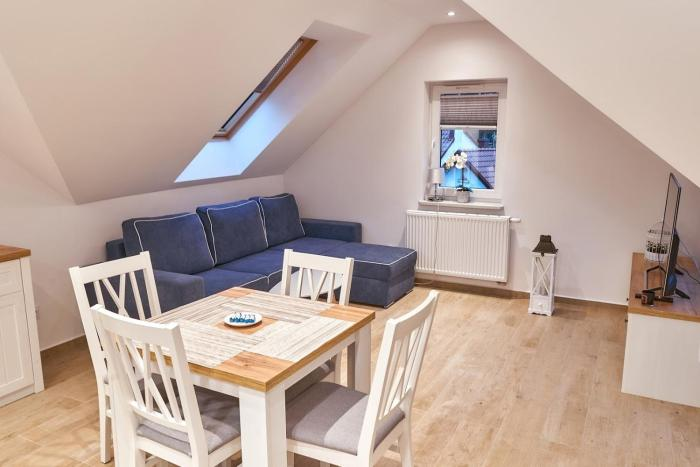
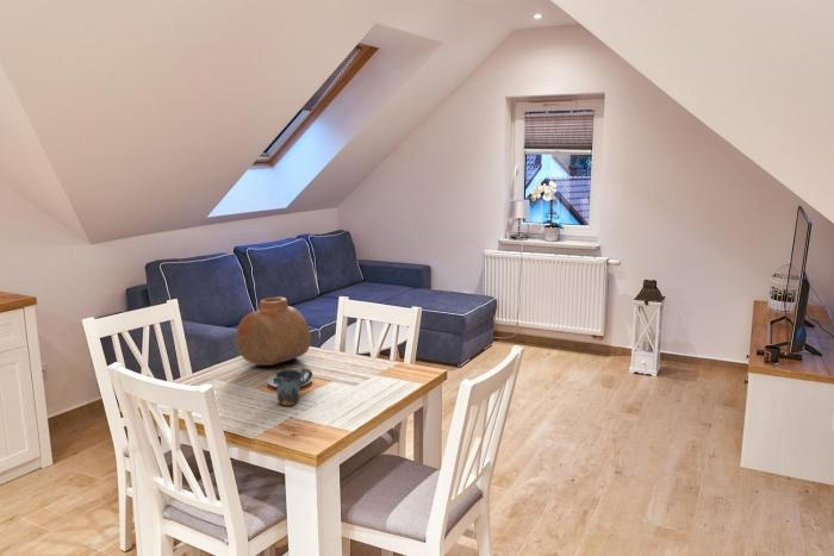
+ mug [274,367,313,406]
+ vase [235,296,312,367]
